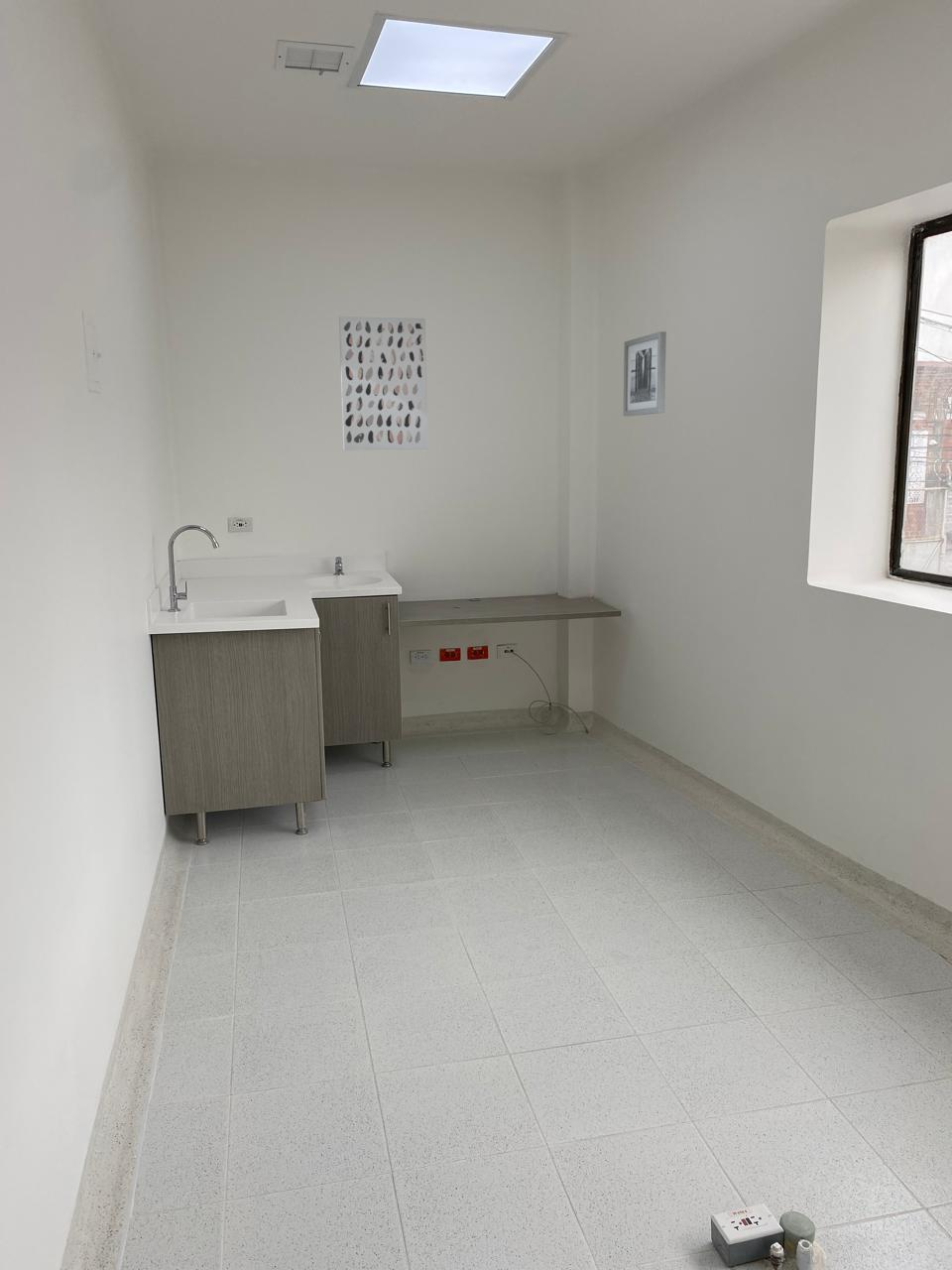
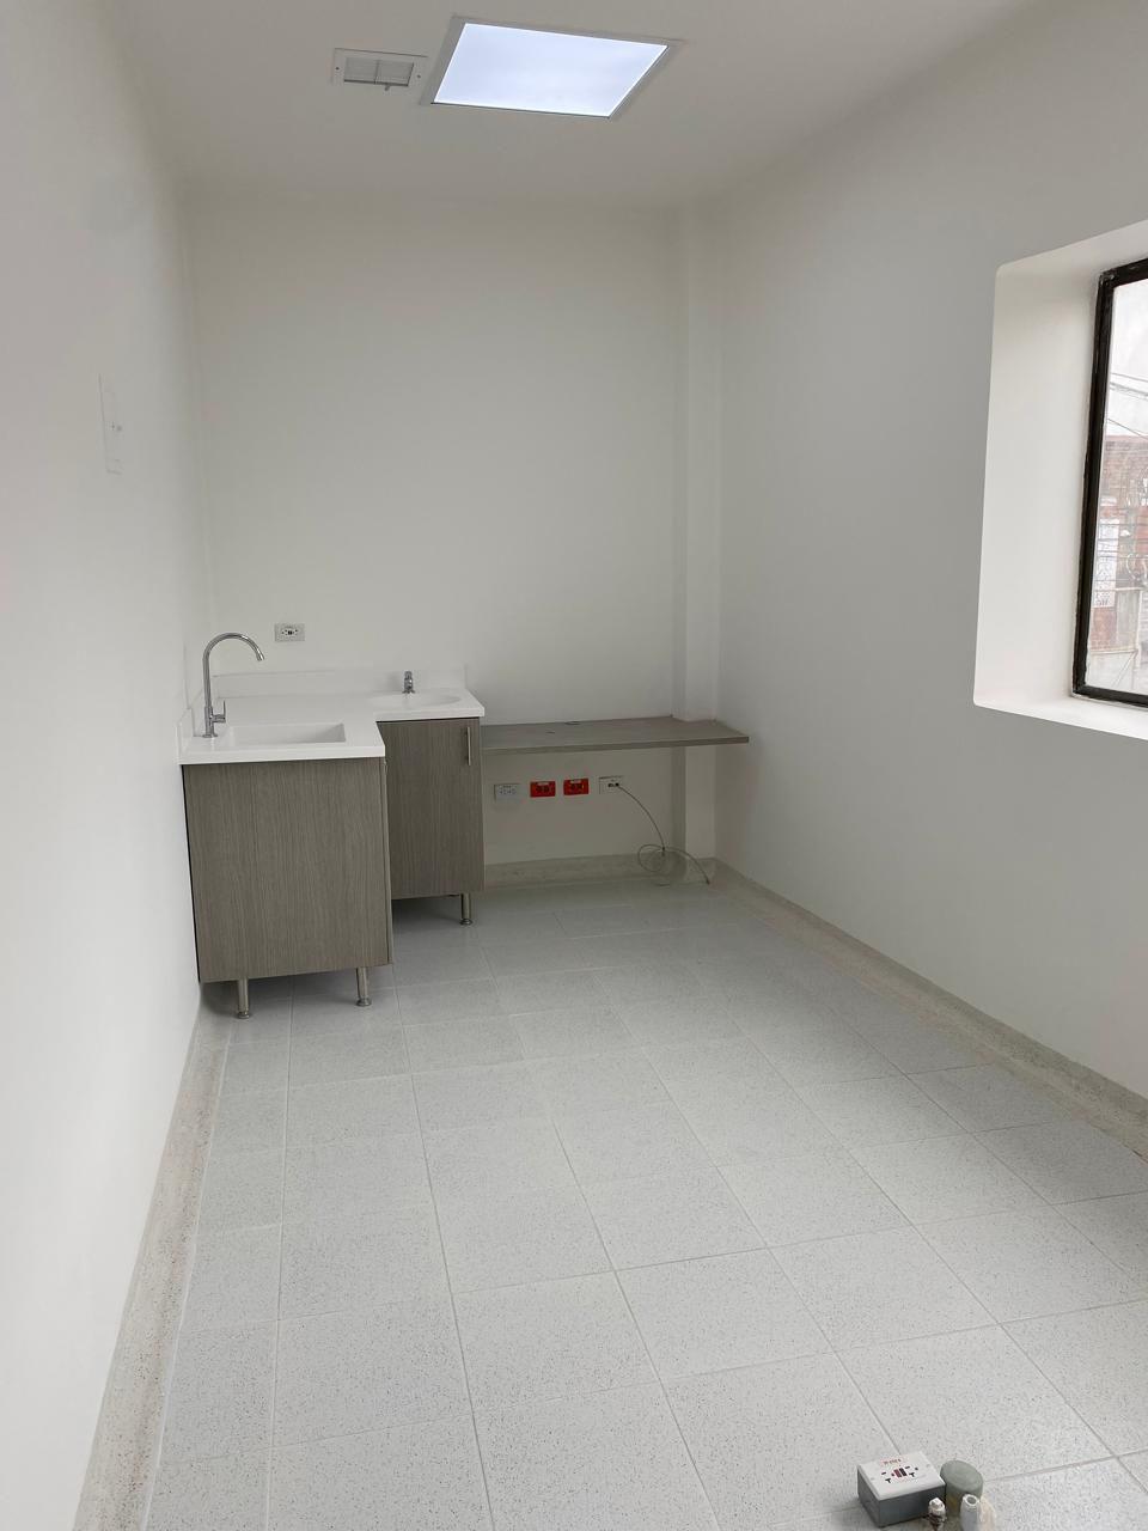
- wall art [623,330,667,417]
- wall art [338,316,428,451]
